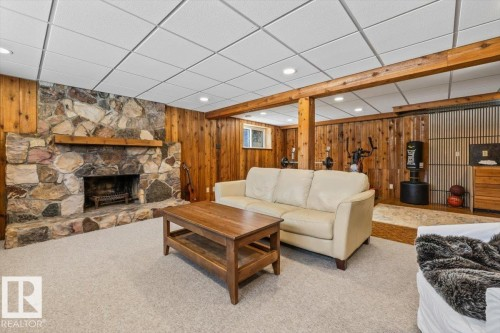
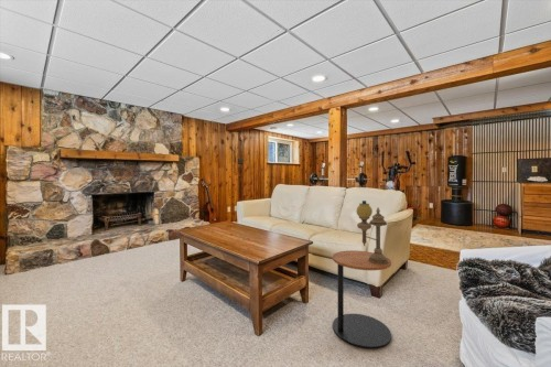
+ side table [332,250,392,349]
+ table lamp [356,199,389,265]
